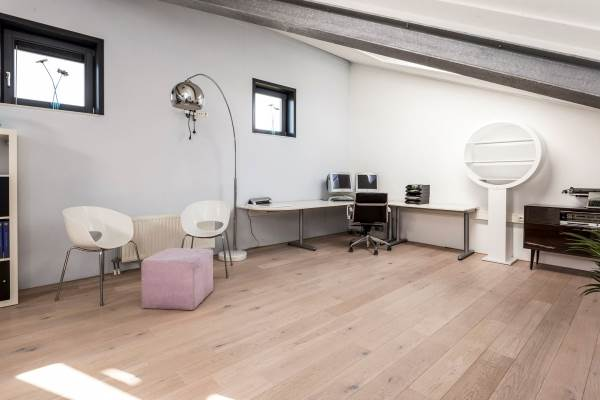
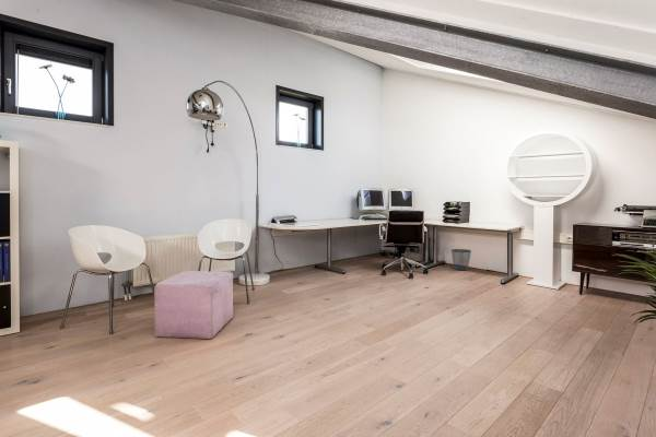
+ wastebasket [450,248,472,271]
